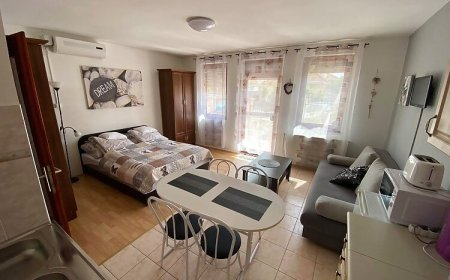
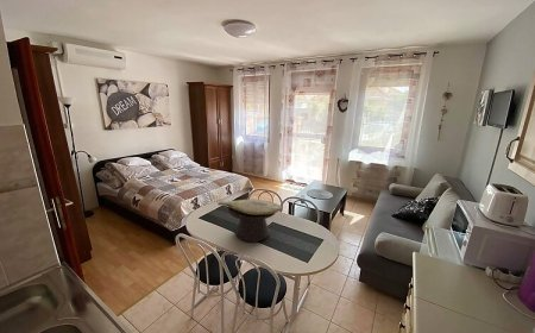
+ decorative bowl [216,197,283,243]
